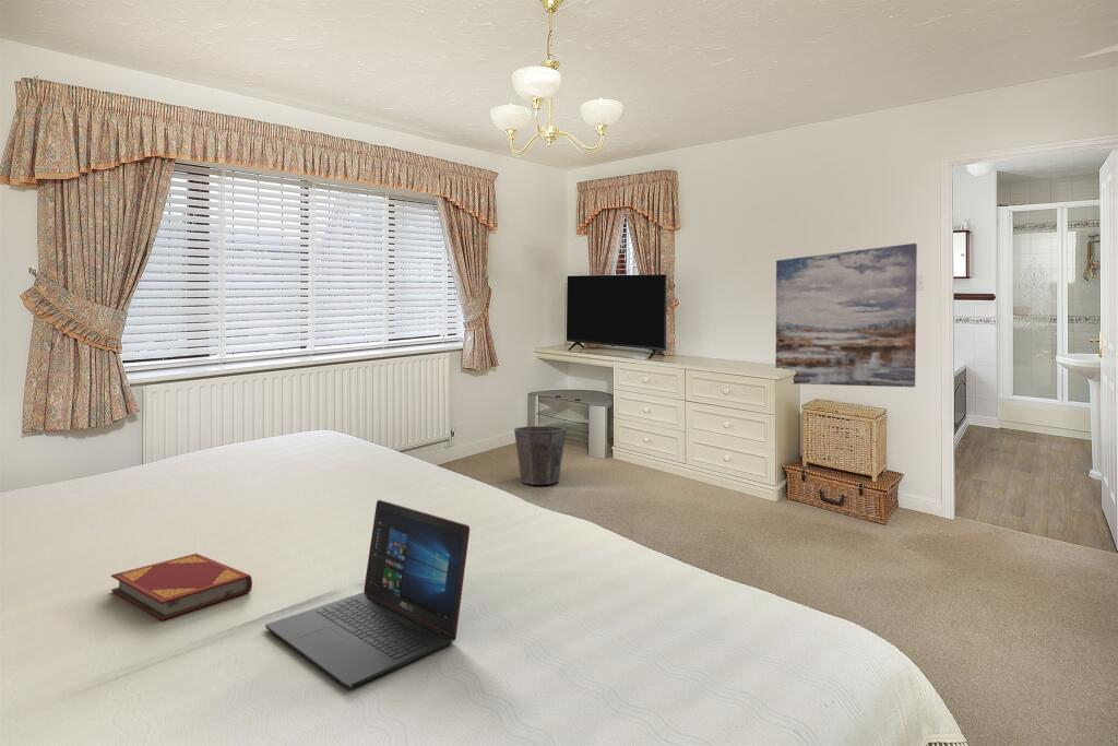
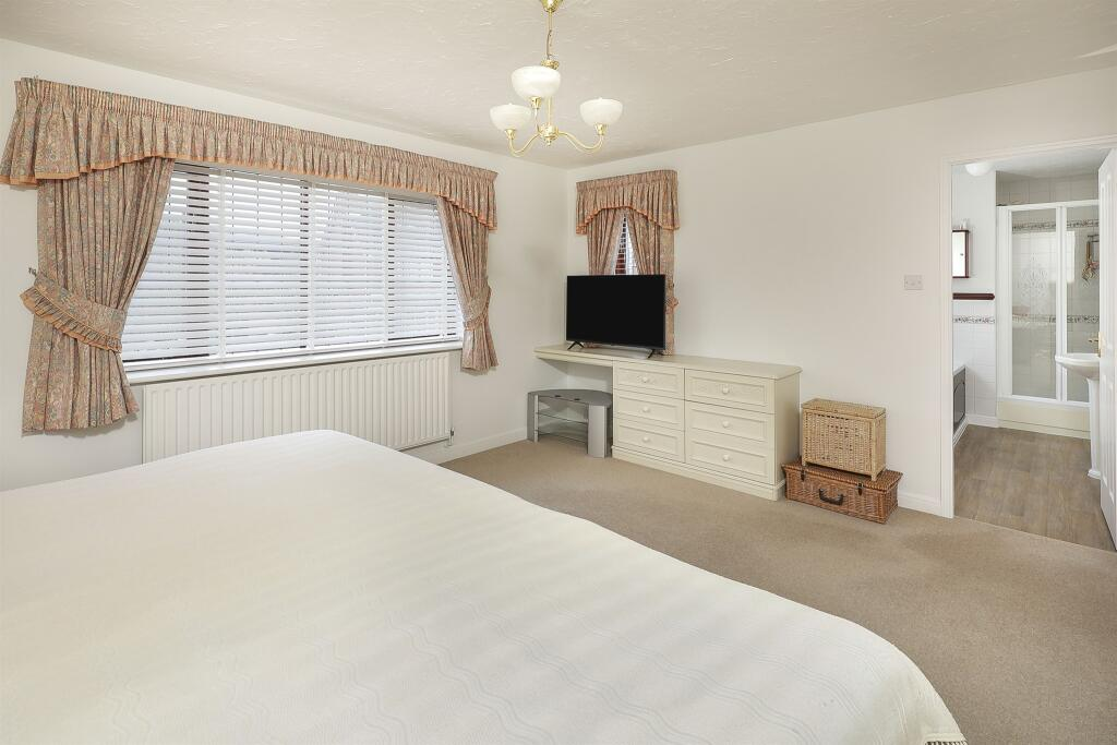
- wall art [774,242,918,388]
- hardback book [110,553,253,621]
- laptop [264,499,471,688]
- waste bin [513,425,567,486]
